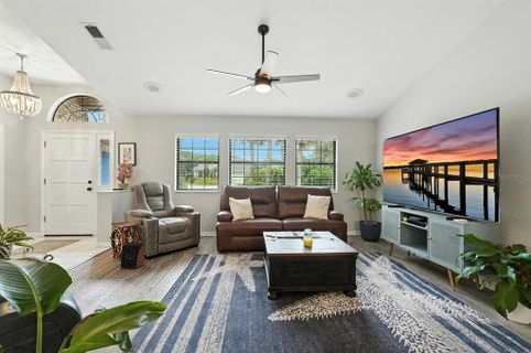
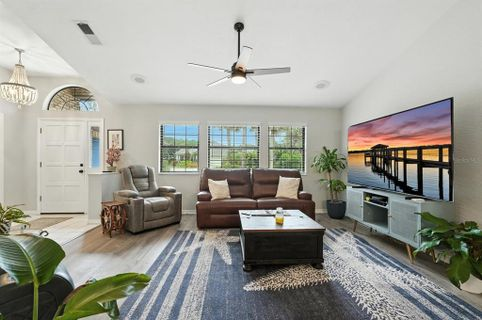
- speaker [119,242,145,269]
